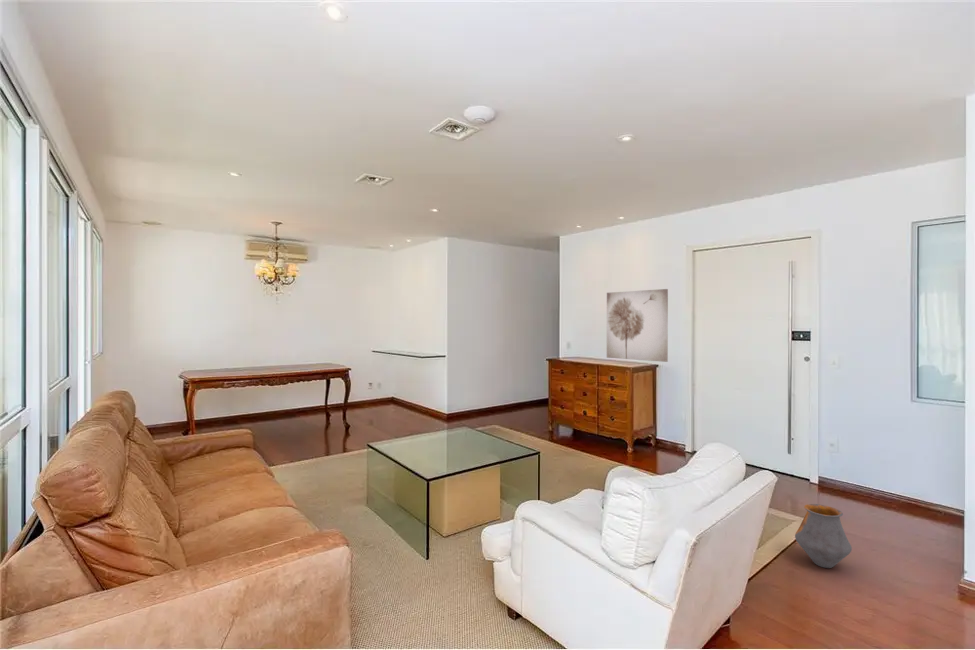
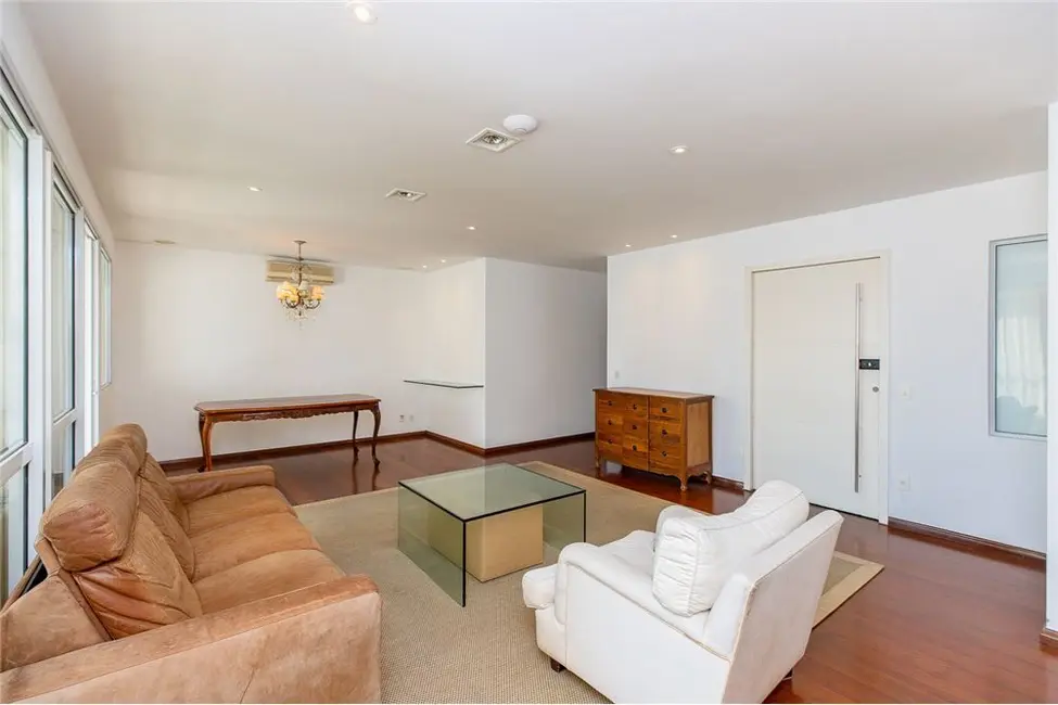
- vase [794,503,853,569]
- wall art [606,288,669,363]
